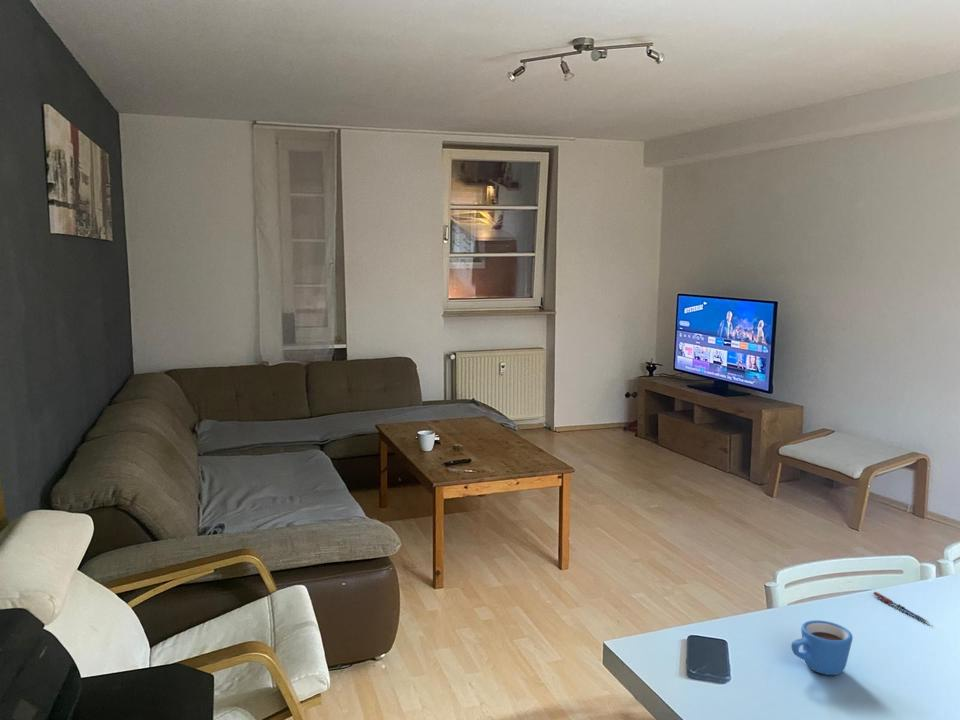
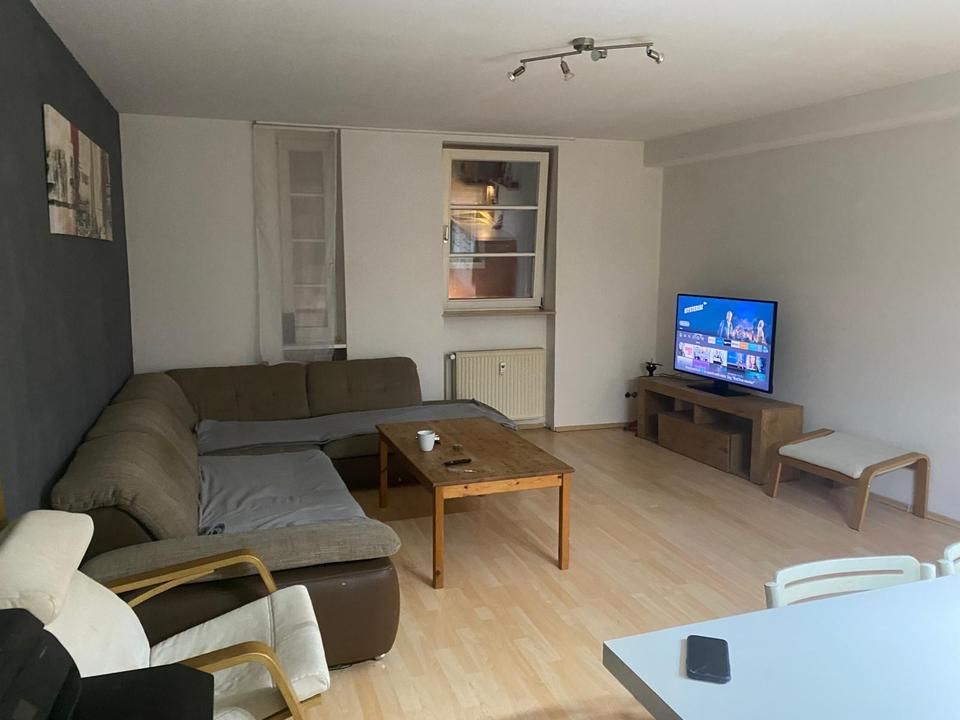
- pen [872,591,930,623]
- mug [791,619,854,676]
